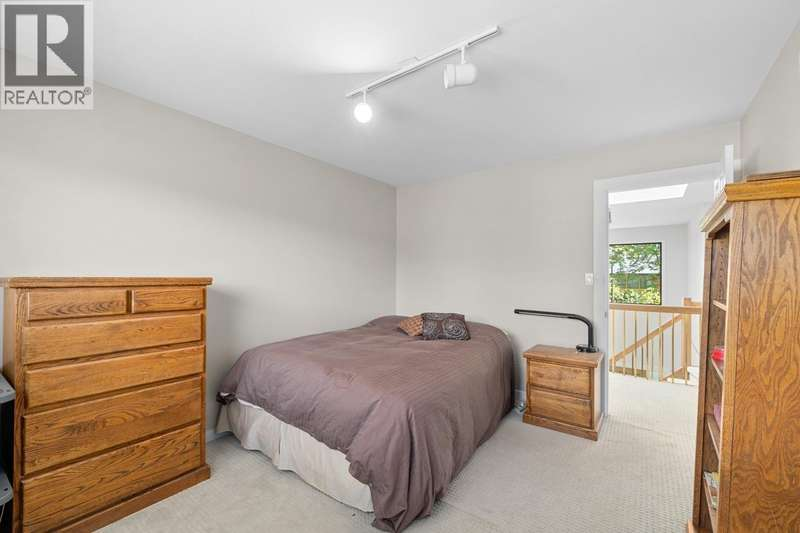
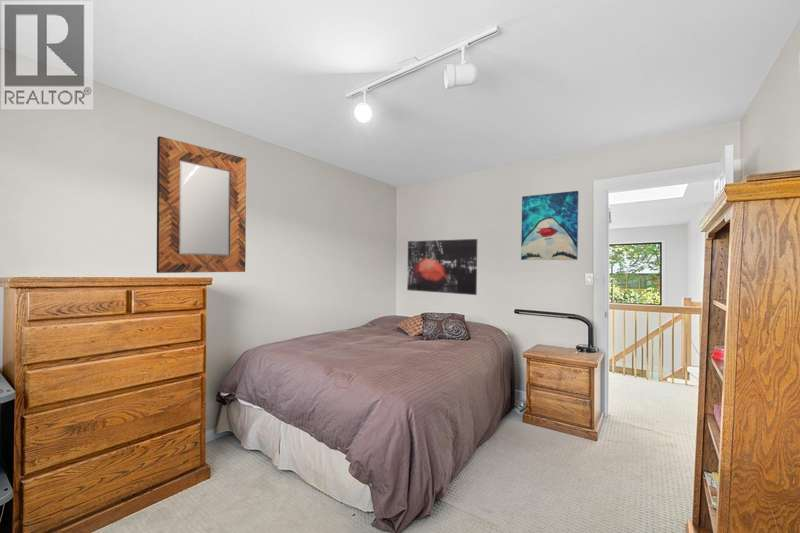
+ wall art [406,238,478,296]
+ wall art [520,190,580,261]
+ home mirror [156,135,247,274]
